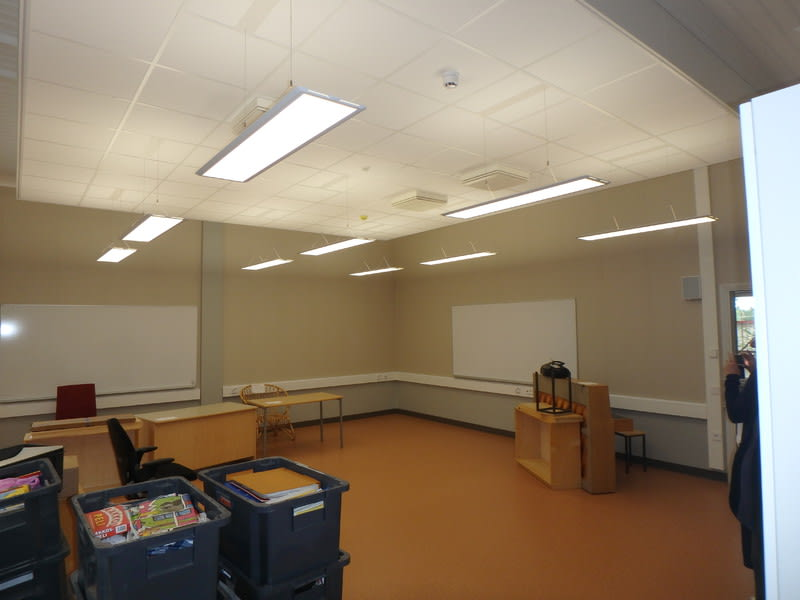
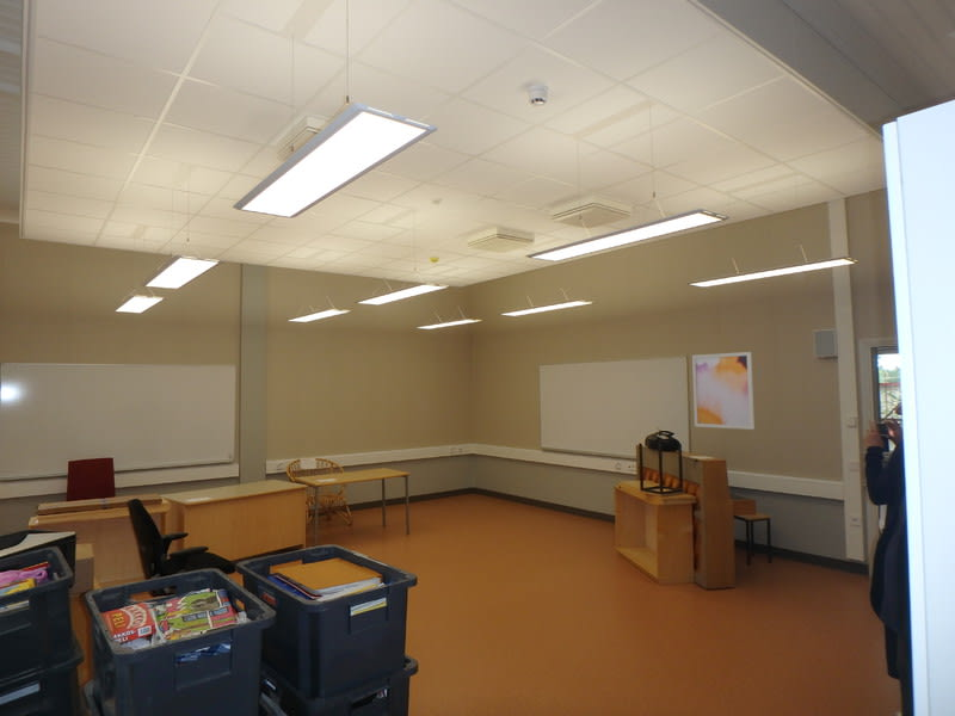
+ wall art [691,351,756,431]
